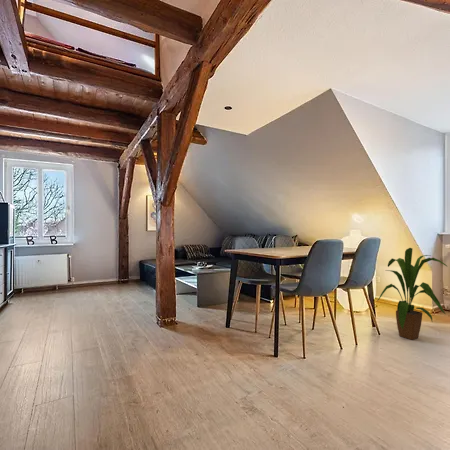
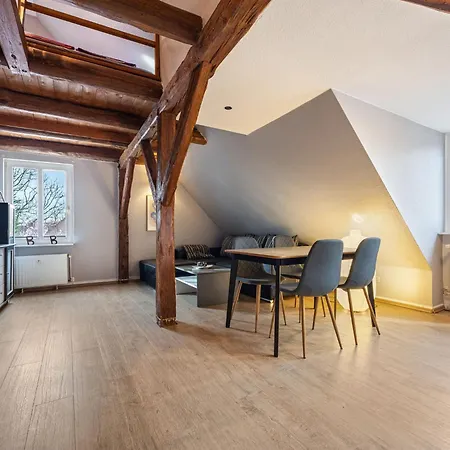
- house plant [376,247,448,341]
